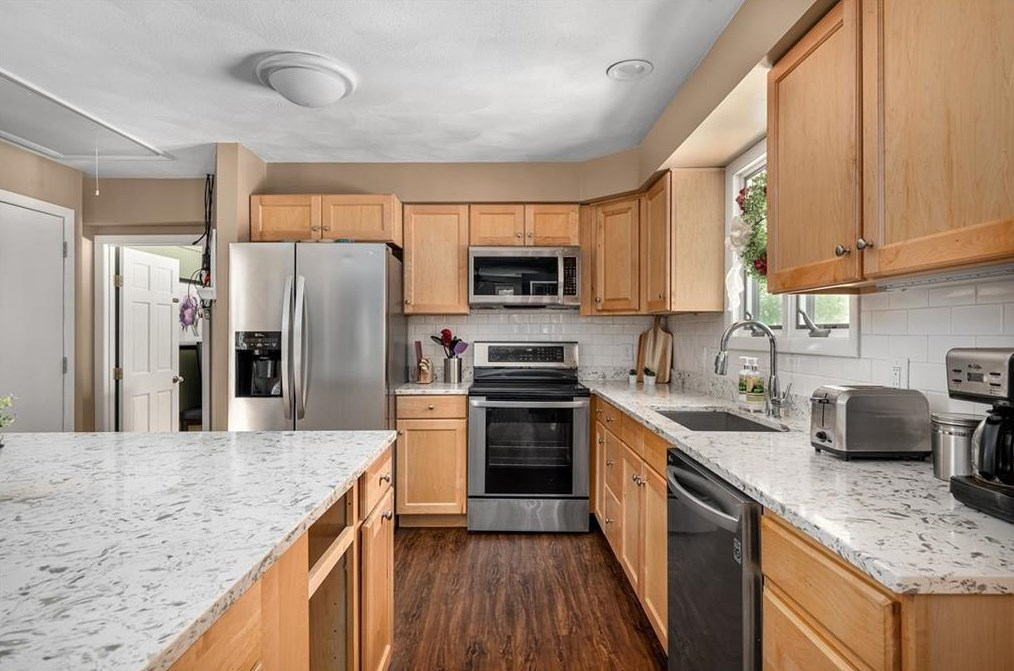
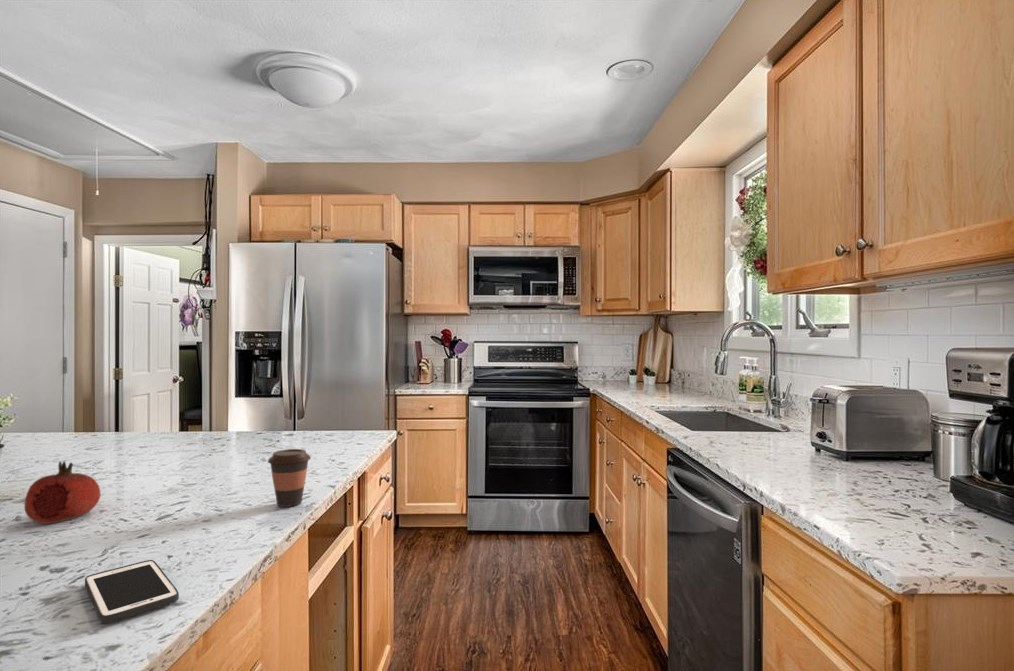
+ fruit [23,460,101,525]
+ cell phone [84,559,180,624]
+ coffee cup [267,448,312,508]
